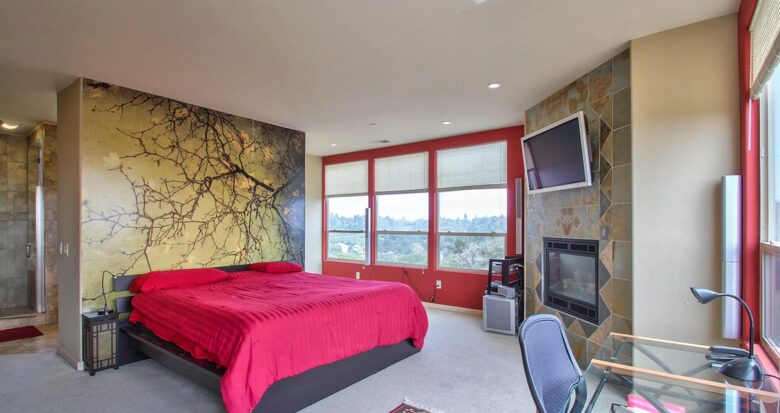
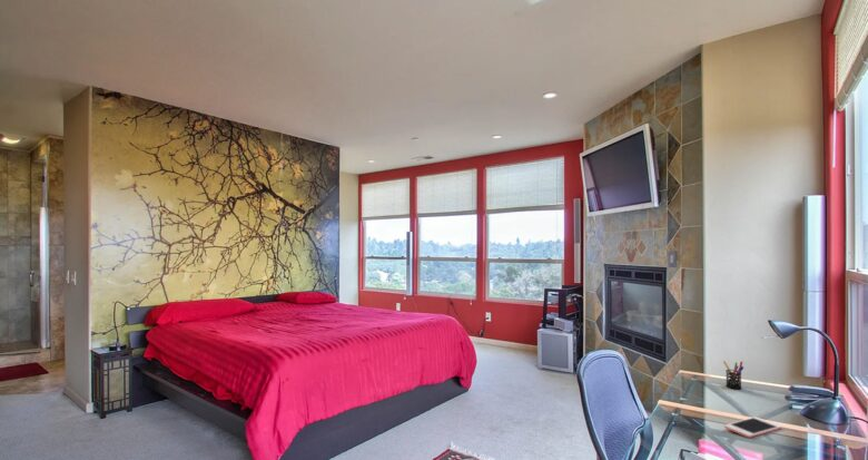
+ cell phone [723,415,782,439]
+ pen holder [722,360,744,390]
